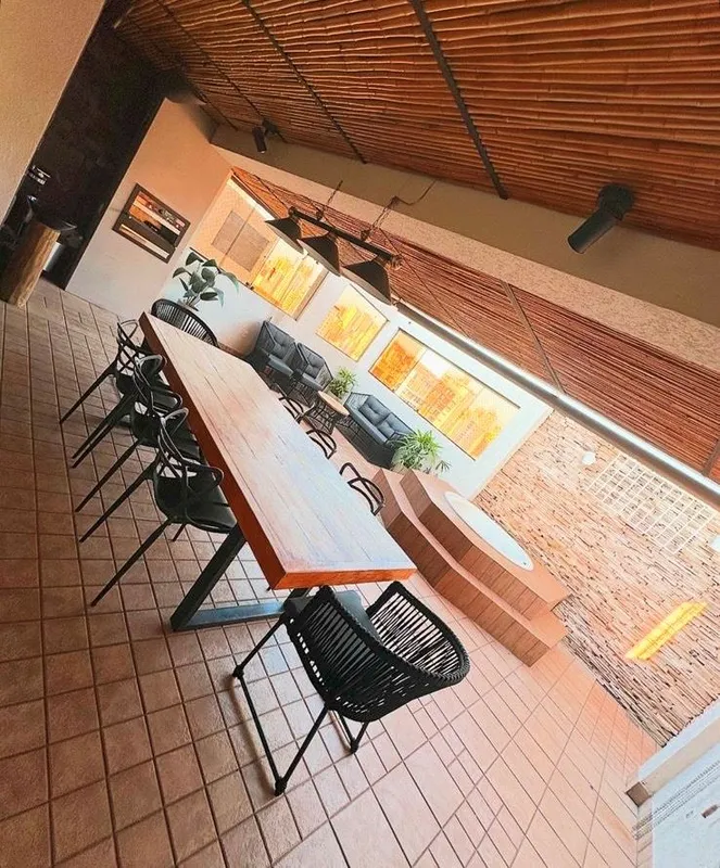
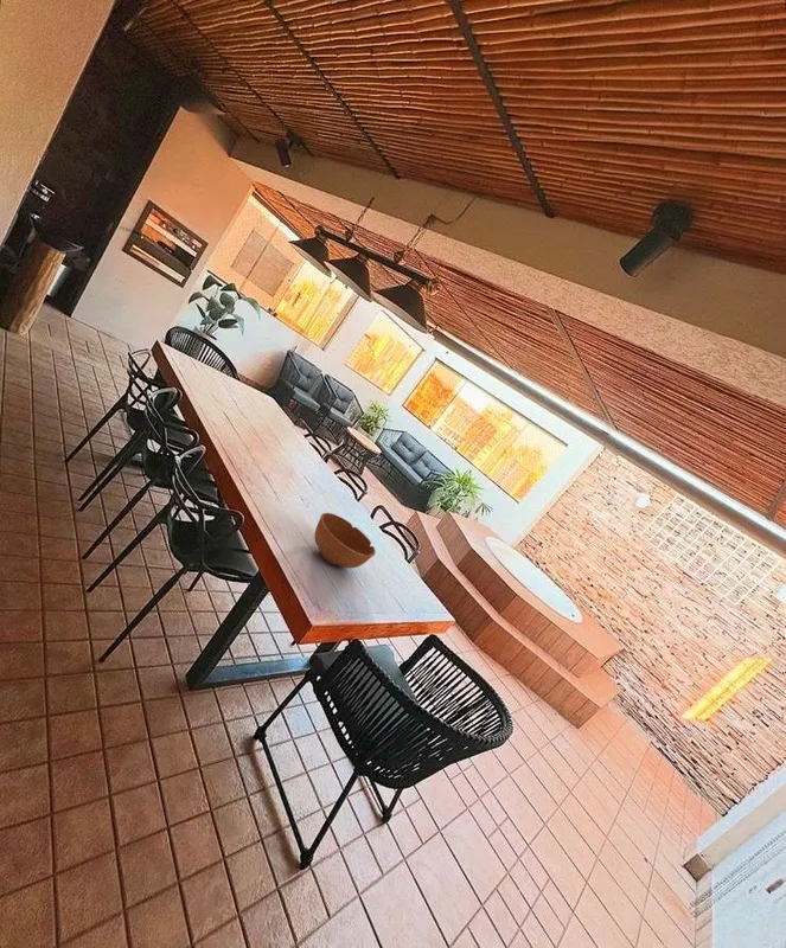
+ bowl [313,512,377,569]
